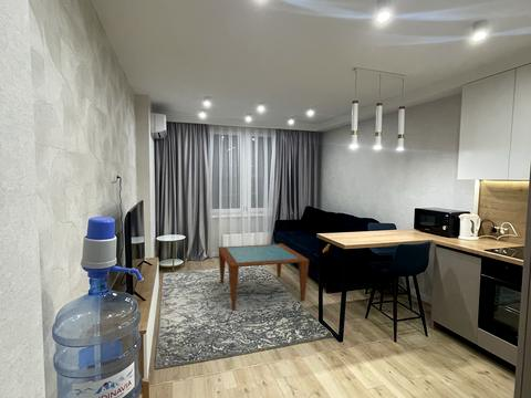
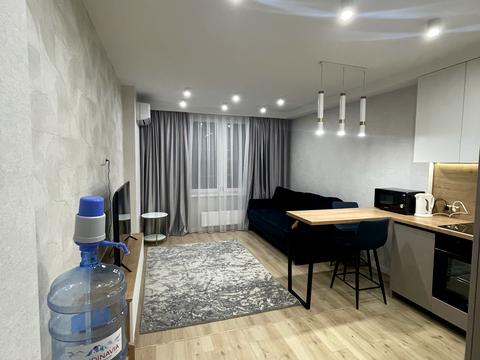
- coffee table [218,242,310,310]
